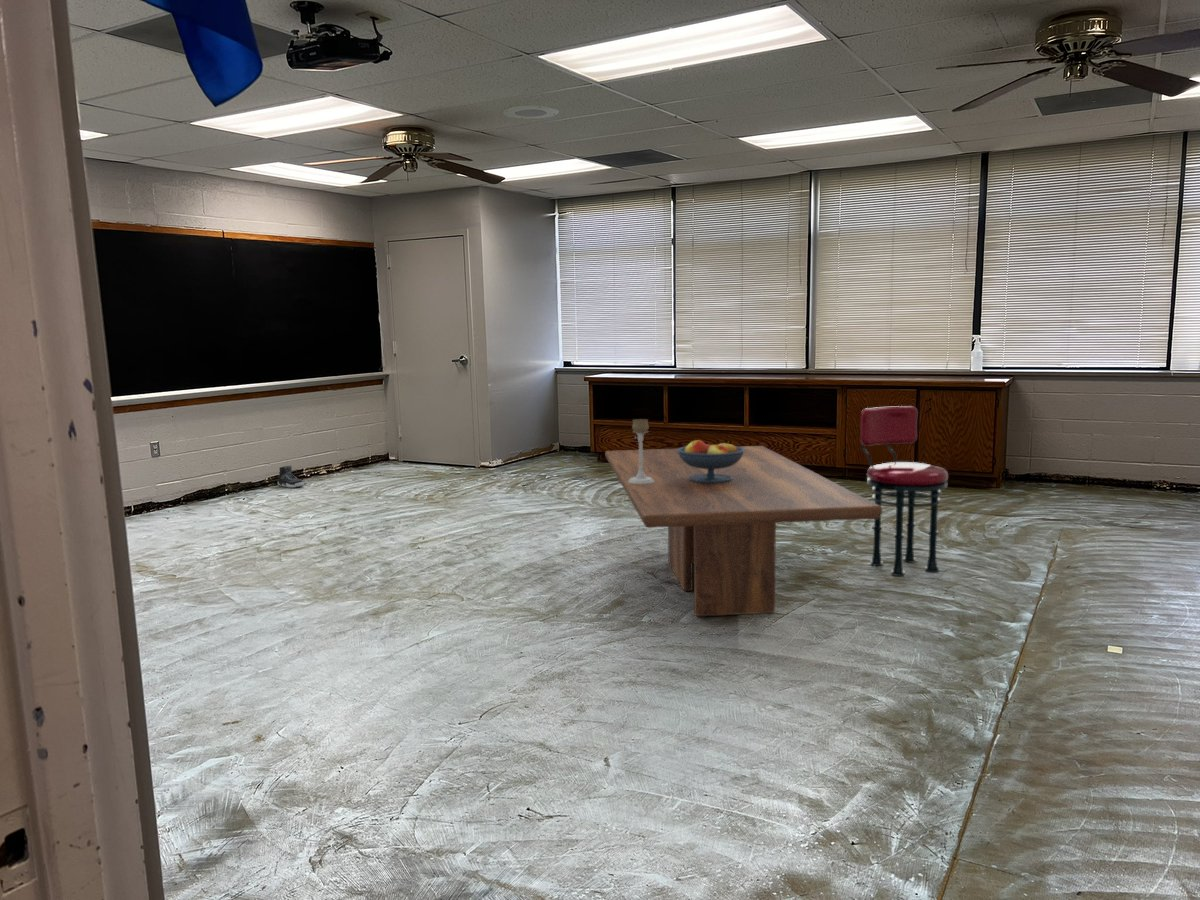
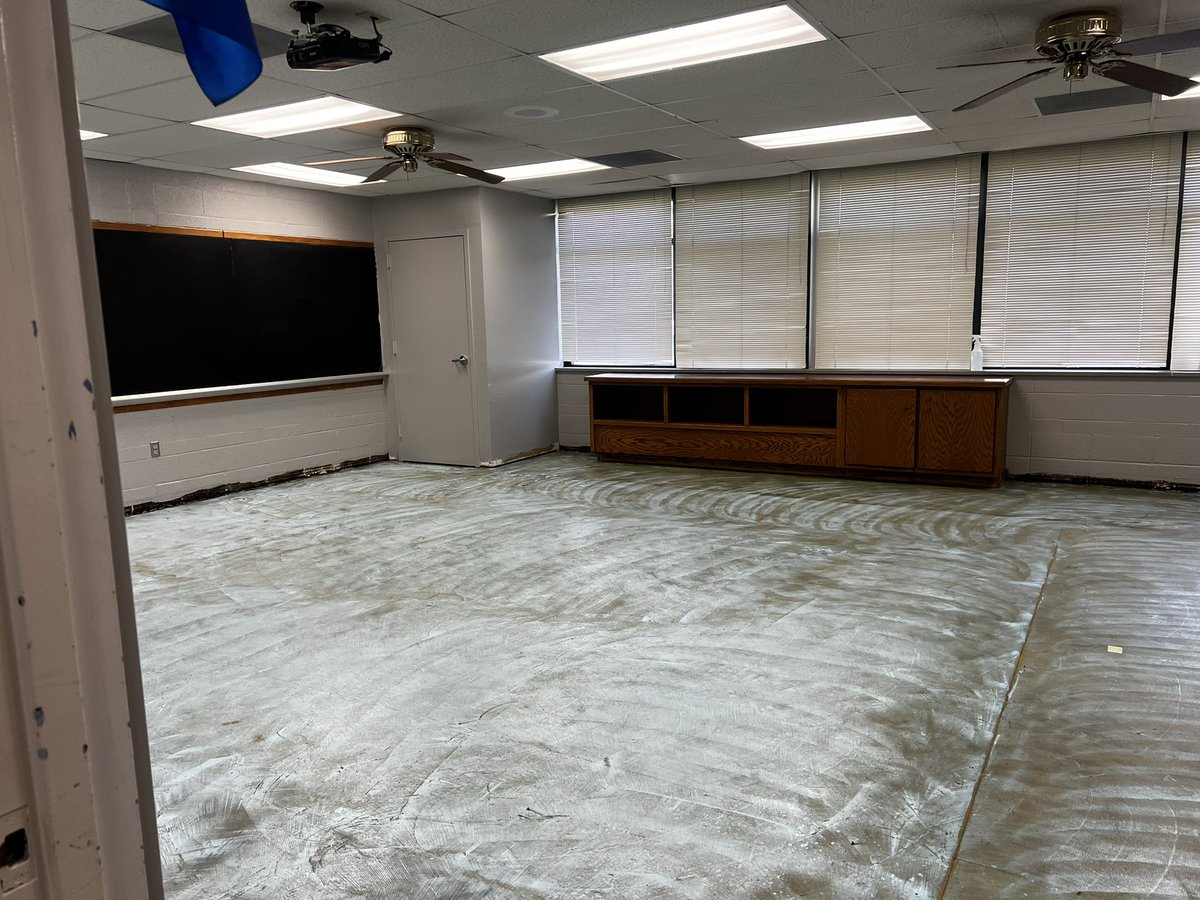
- fruit bowl [677,439,744,483]
- dining table [604,445,883,617]
- sneaker [277,464,305,489]
- candle holder [628,418,654,484]
- stool [859,405,949,577]
